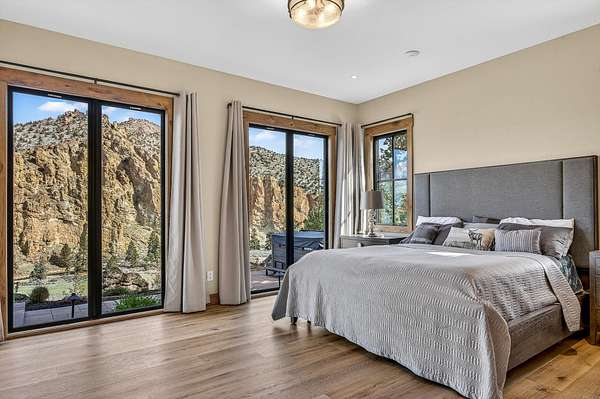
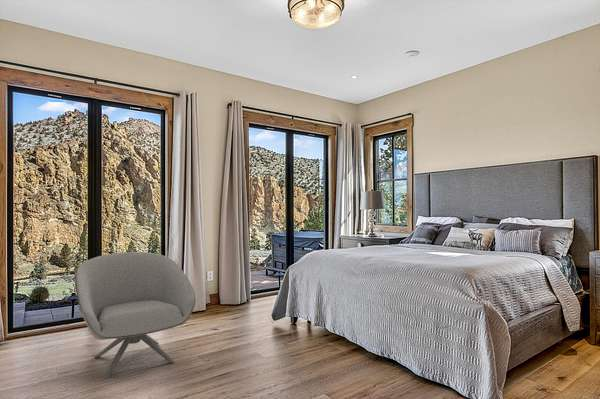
+ armchair [74,251,197,380]
